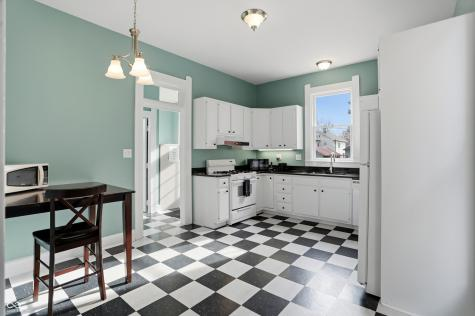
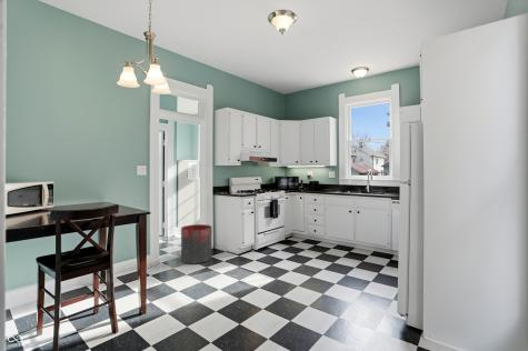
+ trash can [180,223,212,265]
